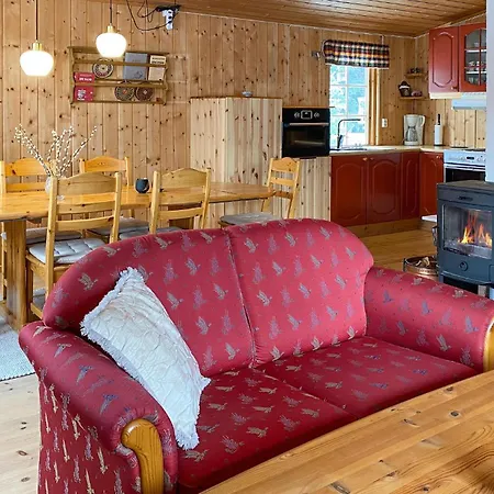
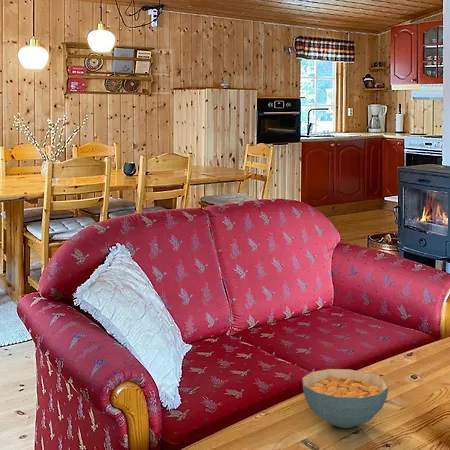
+ cereal bowl [301,368,389,429]
